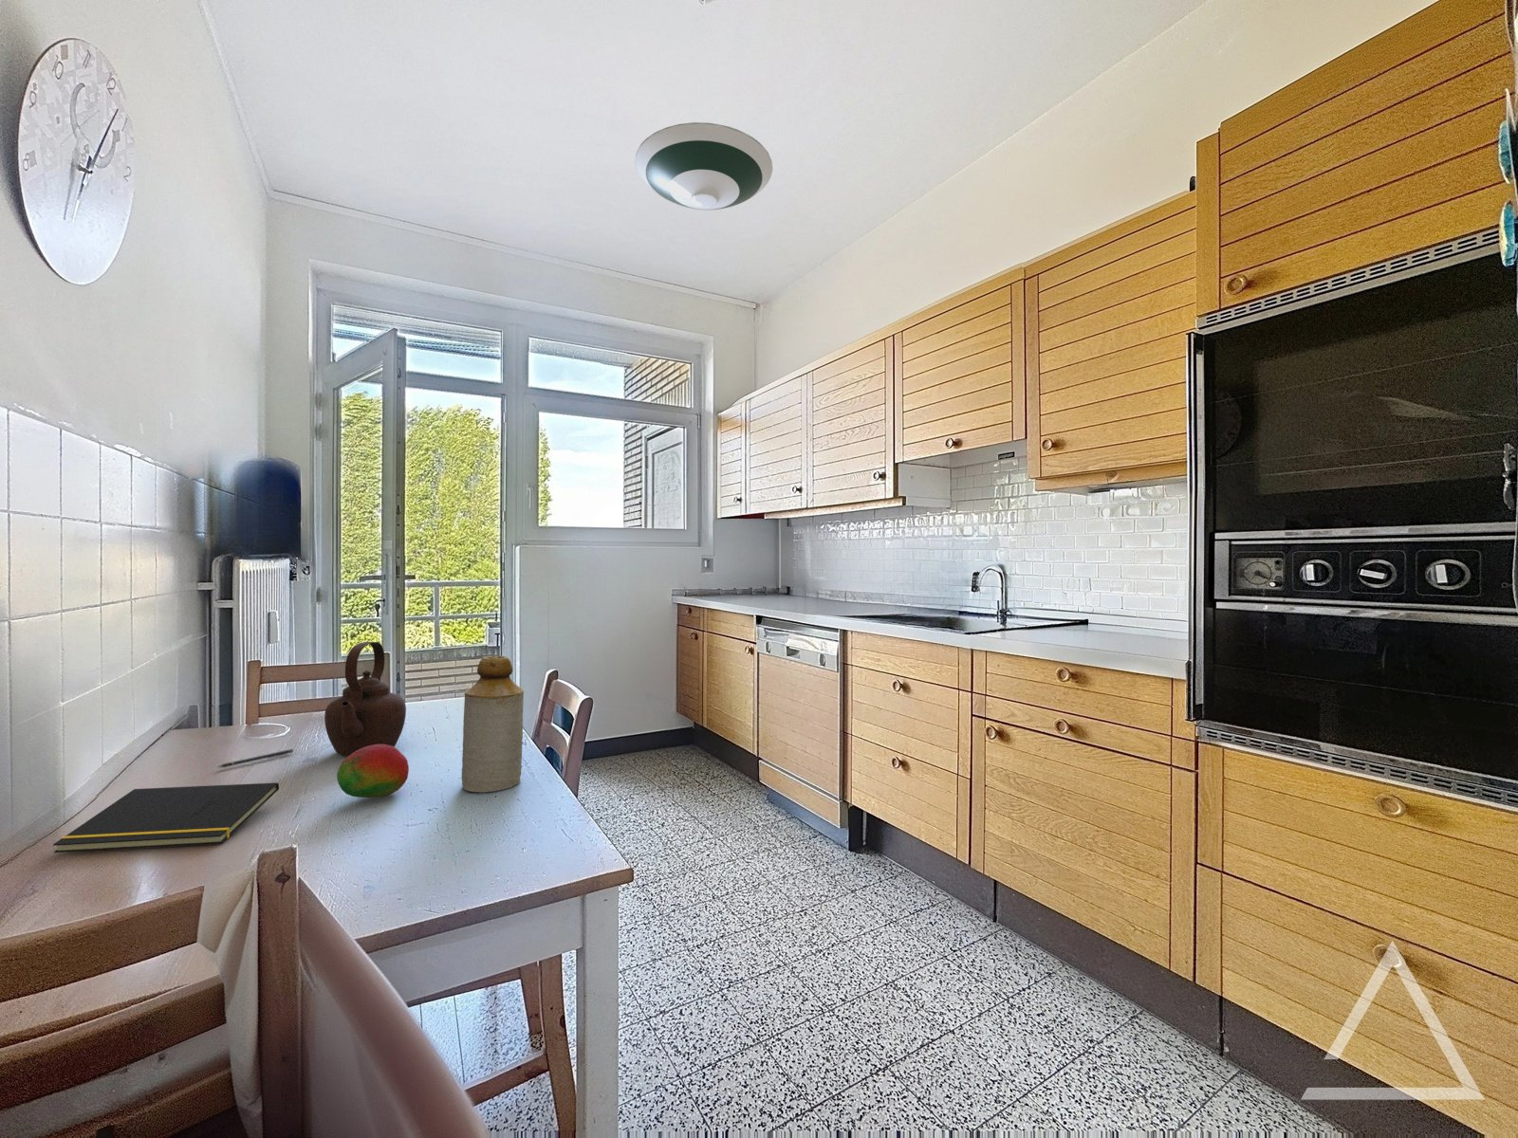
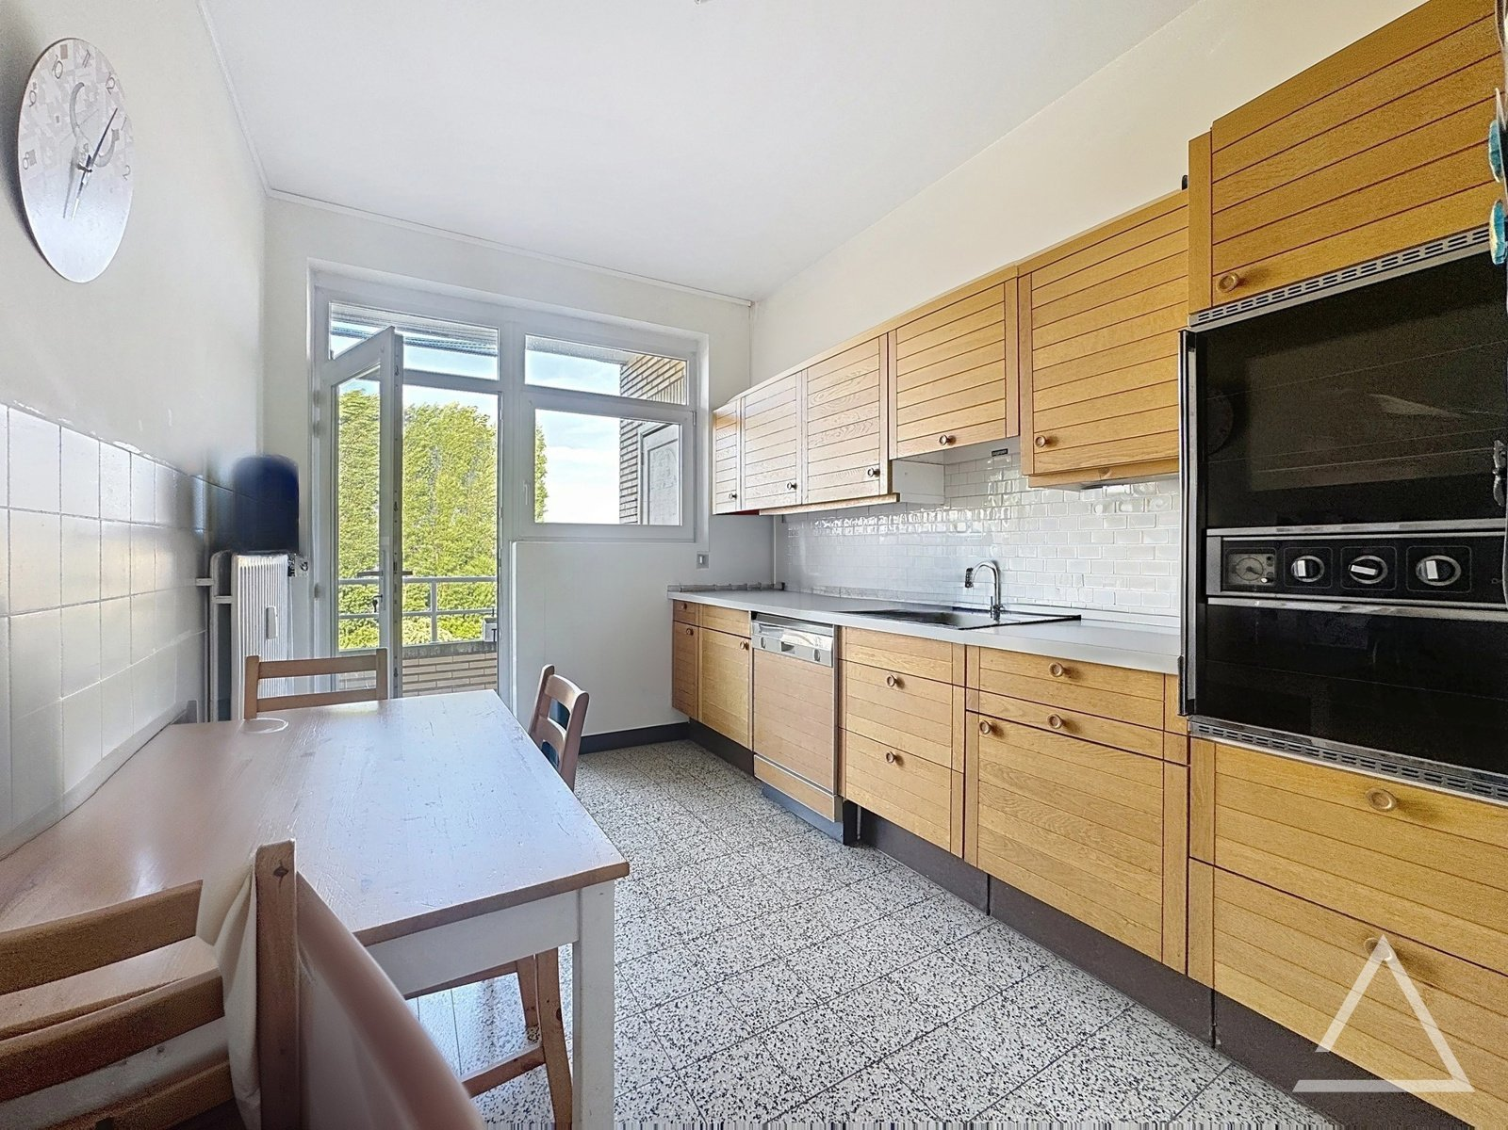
- teapot [324,641,408,757]
- bottle [461,655,525,793]
- fruit [336,745,410,799]
- notepad [53,782,280,854]
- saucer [633,122,773,210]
- pen [218,748,294,769]
